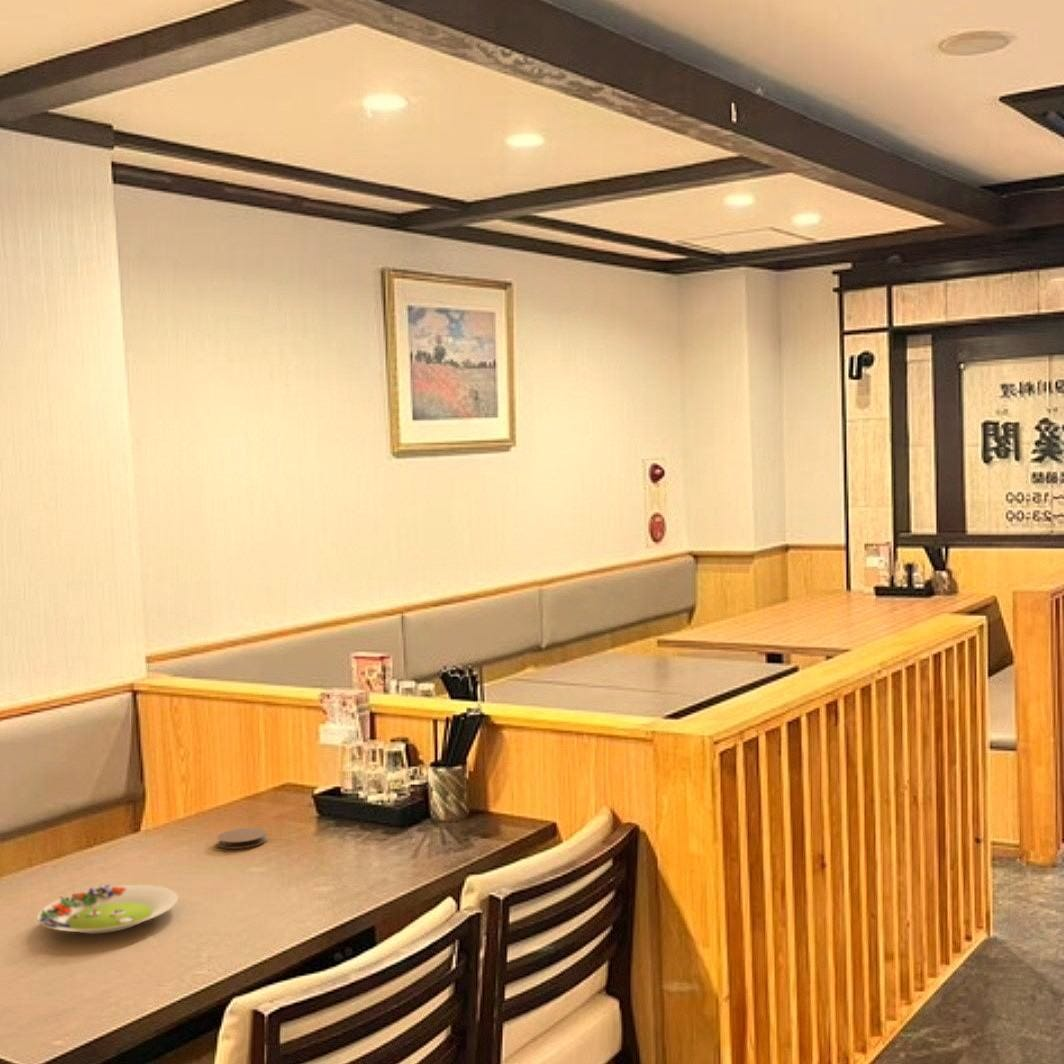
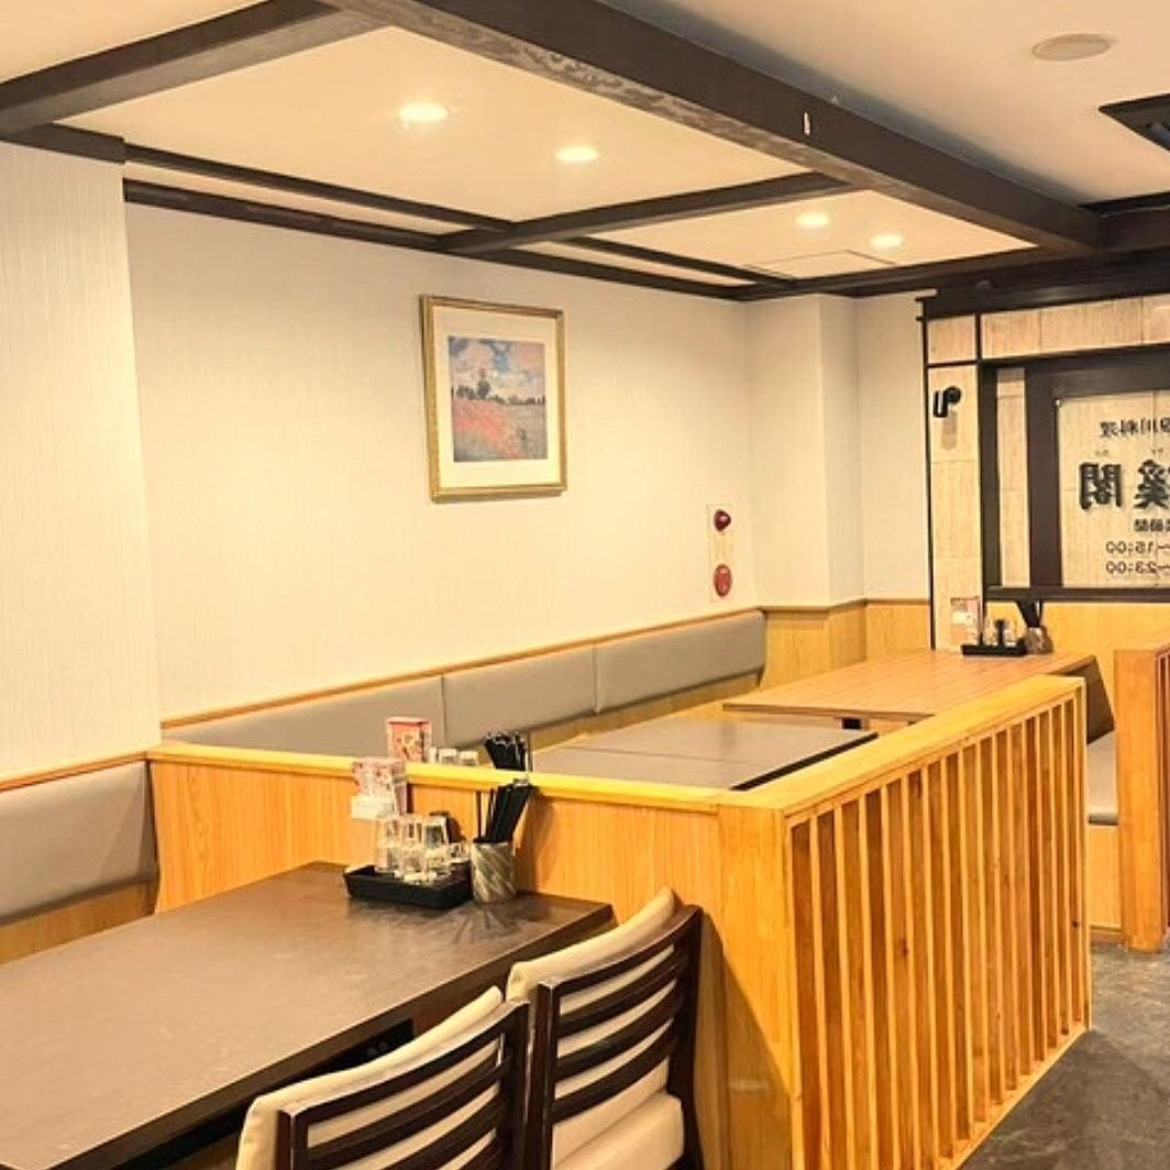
- coaster [216,827,269,850]
- salad plate [36,884,179,935]
